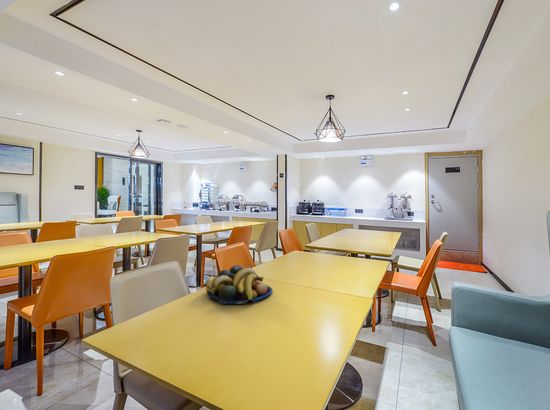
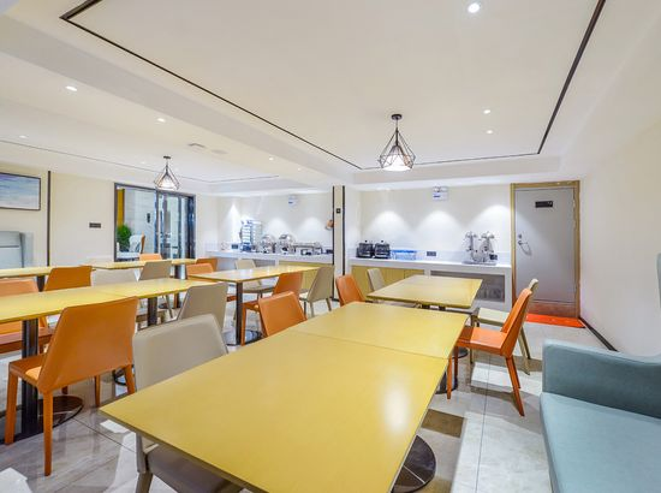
- fruit bowl [205,264,273,305]
